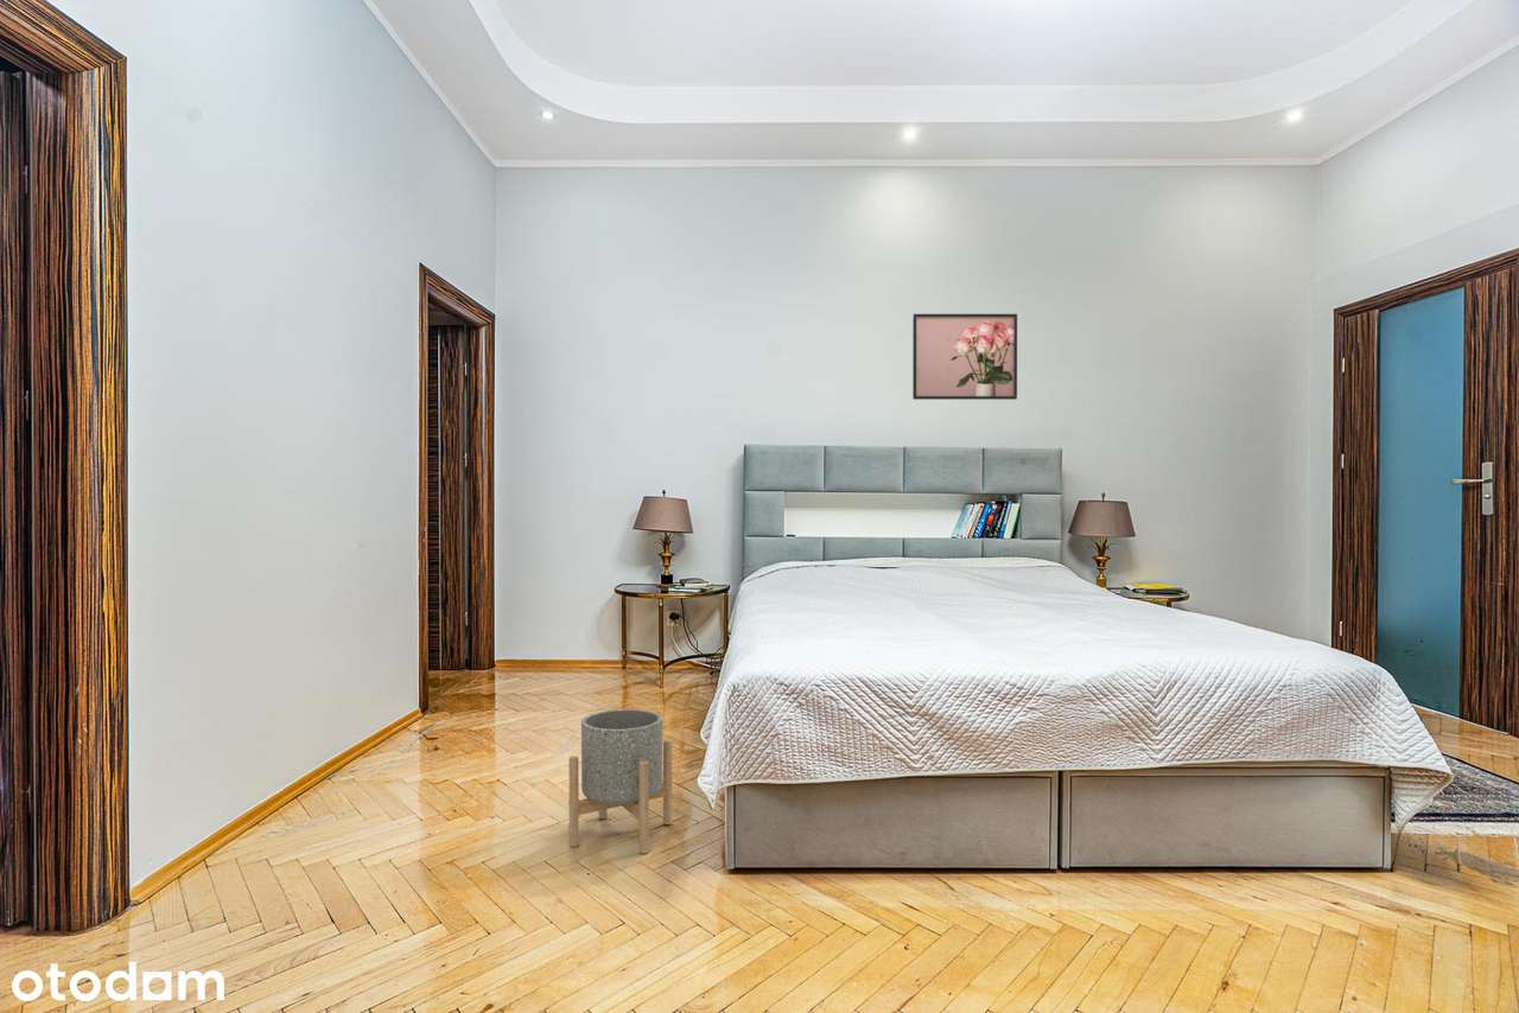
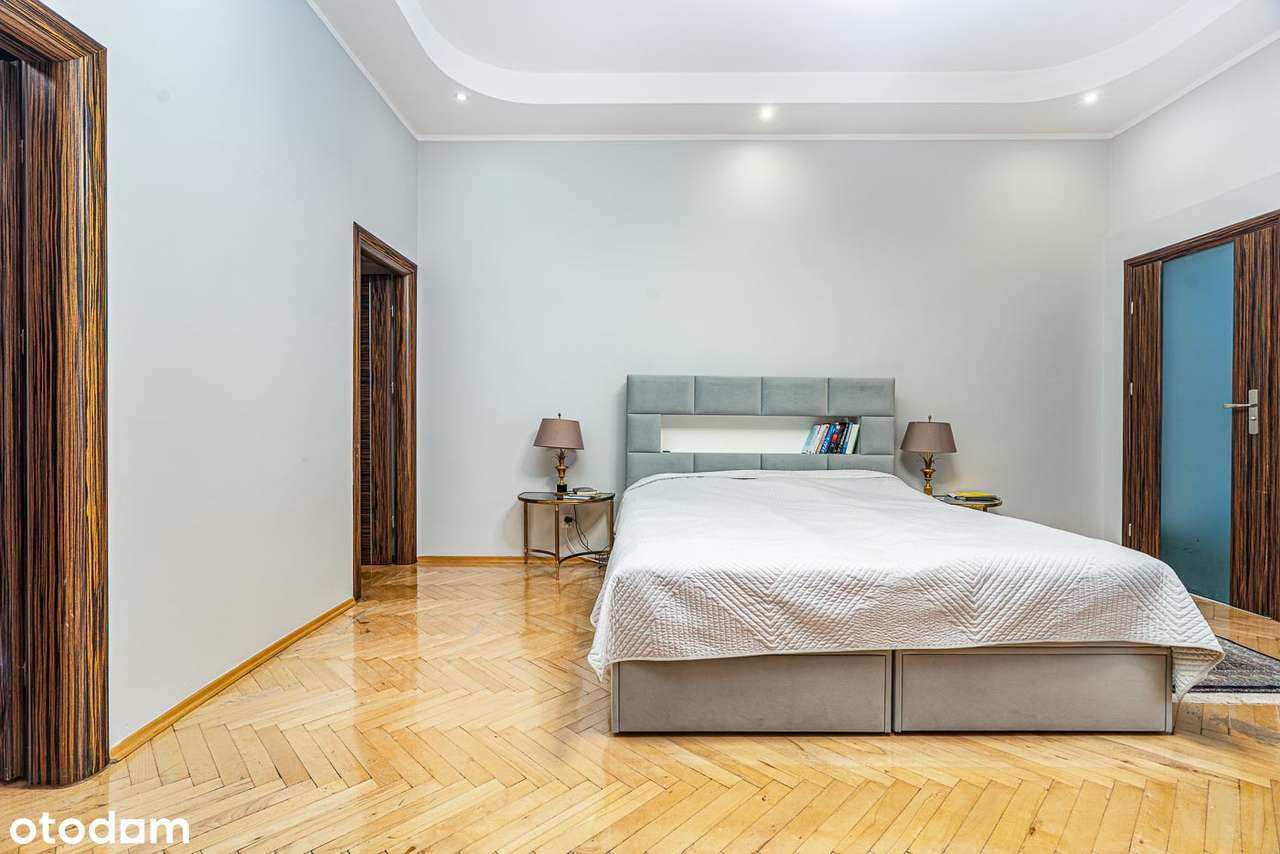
- planter [568,708,673,855]
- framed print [911,313,1018,401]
